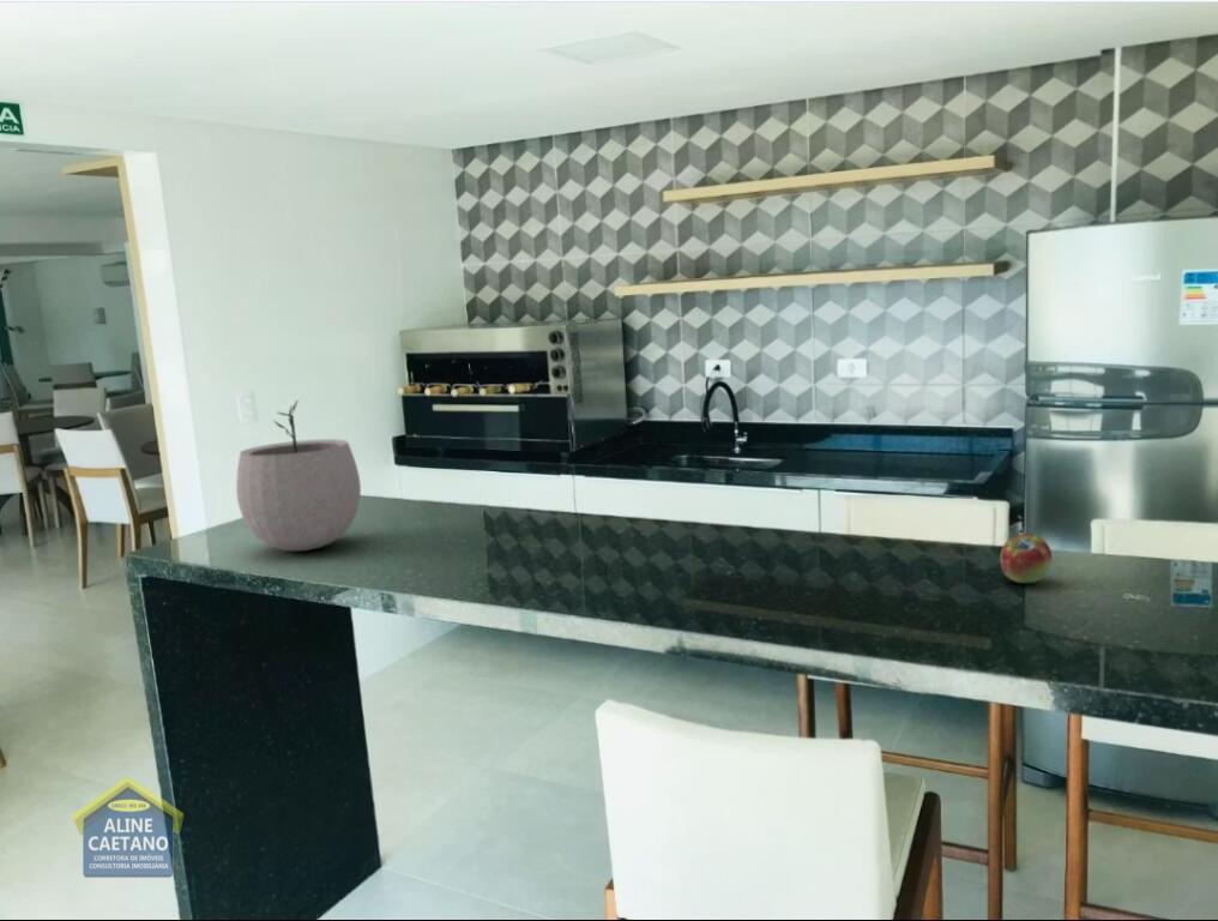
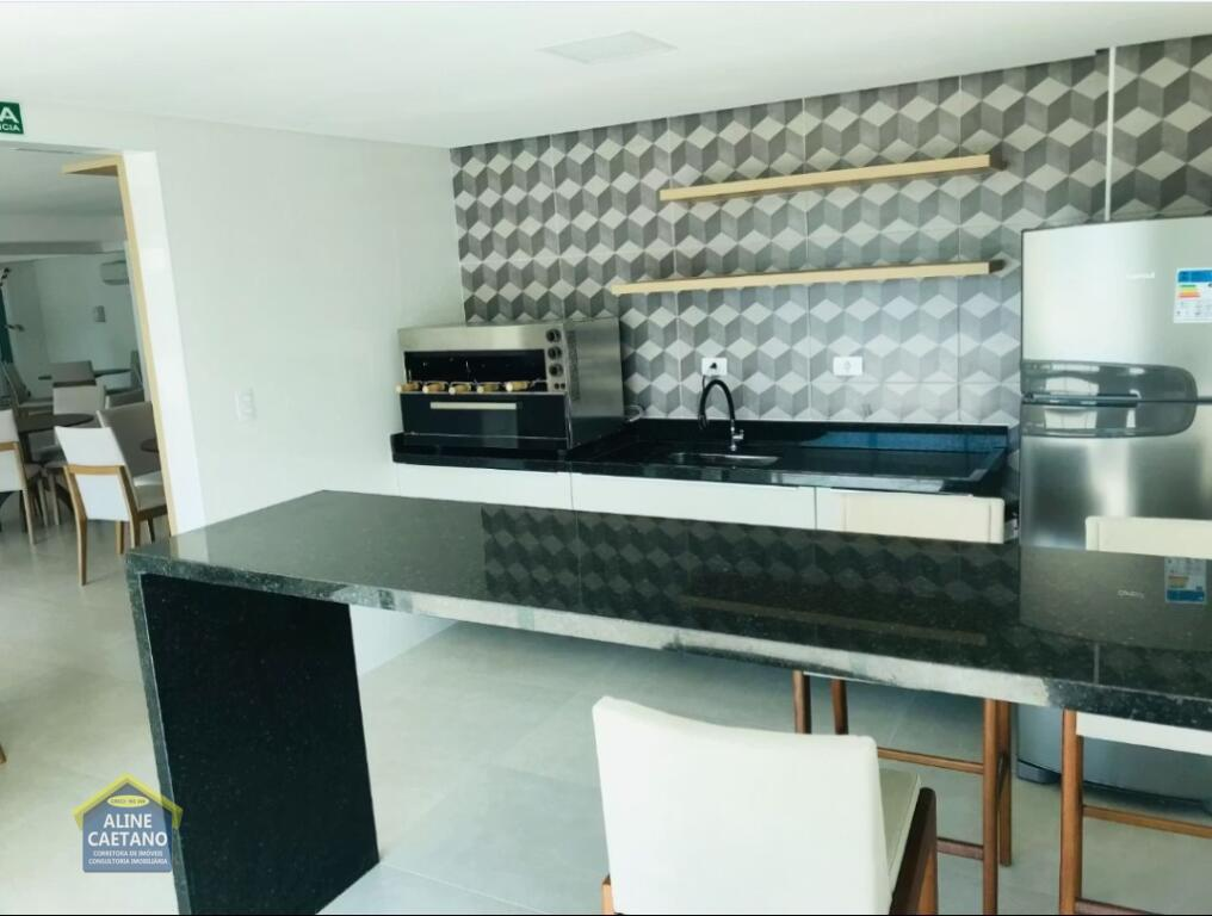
- plant pot [235,399,362,552]
- fruit [999,532,1053,584]
